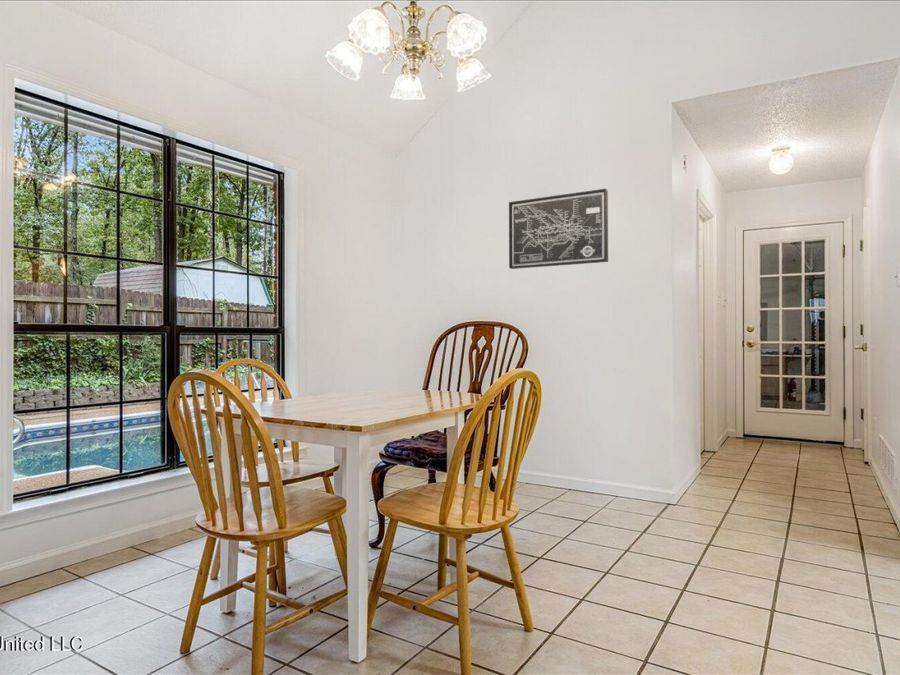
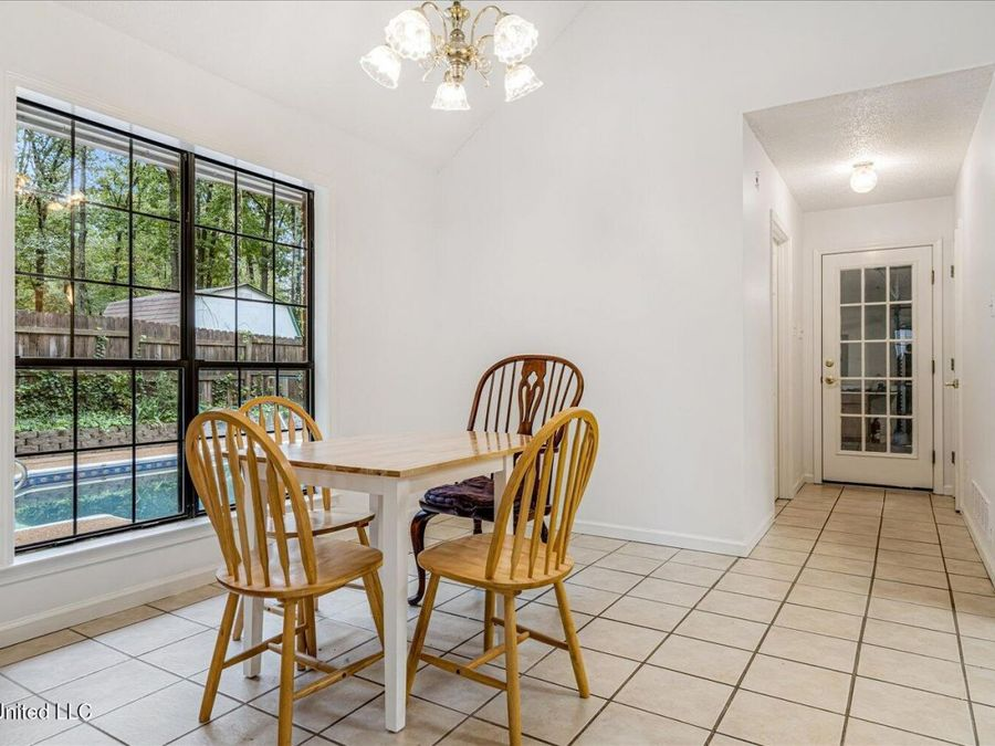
- wall art [508,188,609,270]
